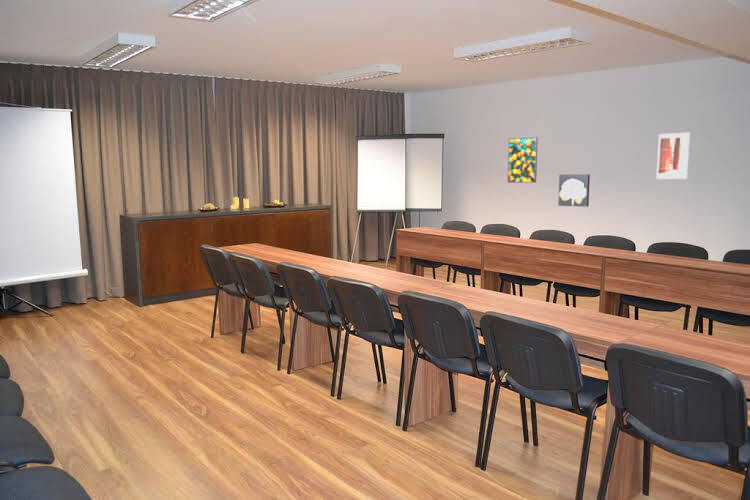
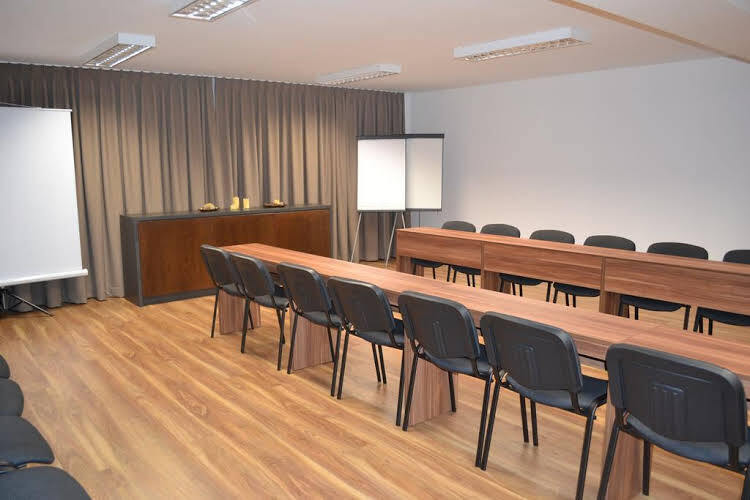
- wall art [558,173,591,208]
- wall art [655,131,691,180]
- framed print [507,136,539,184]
